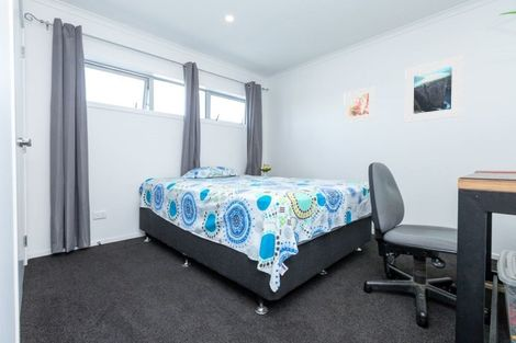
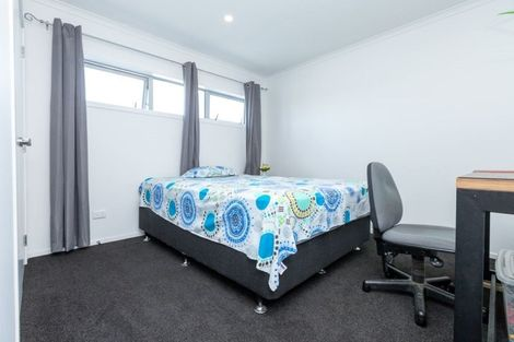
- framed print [404,55,463,124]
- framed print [343,85,377,124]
